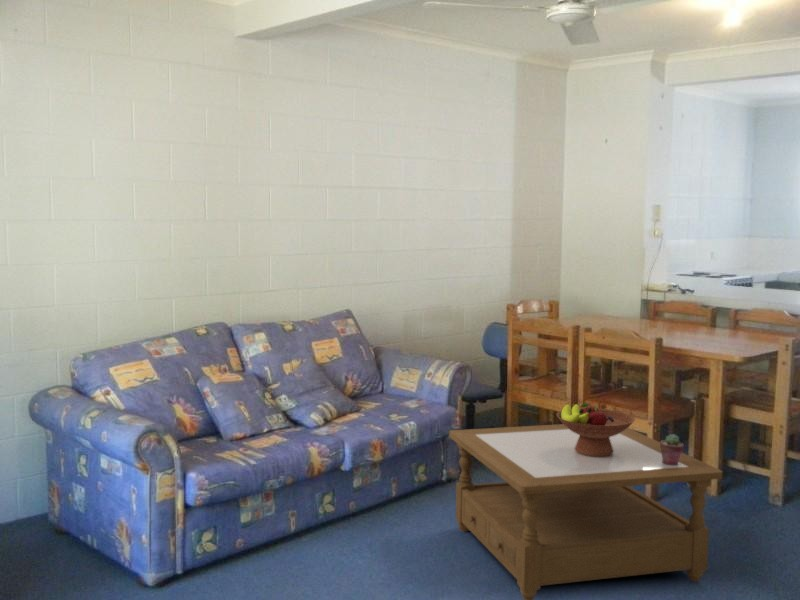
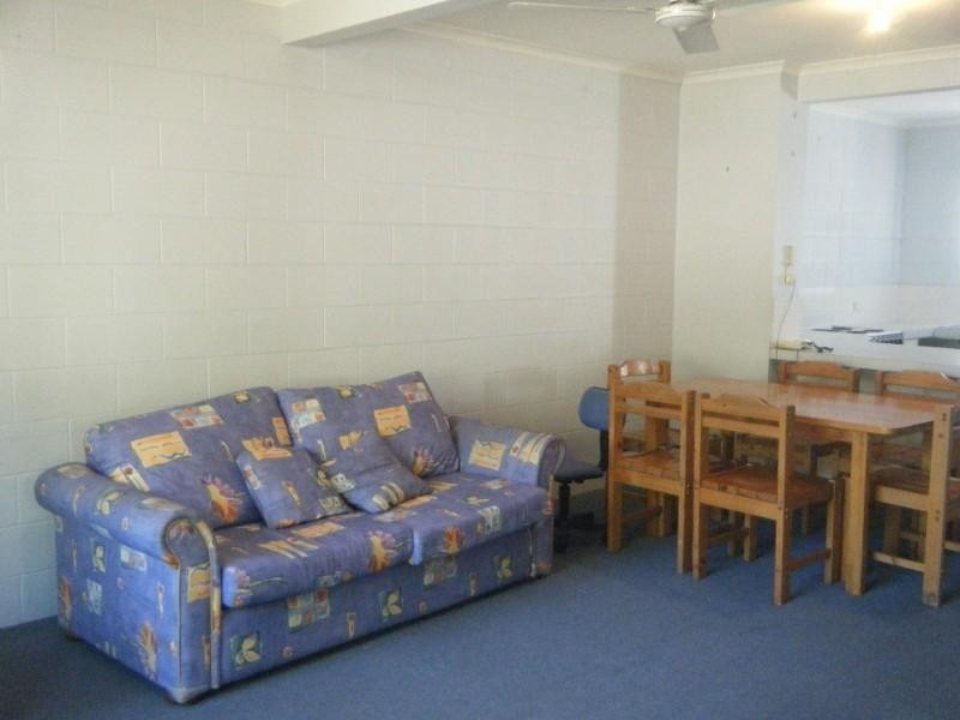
- potted succulent [659,433,685,465]
- fruit bowl [555,402,636,457]
- coffee table [448,423,723,600]
